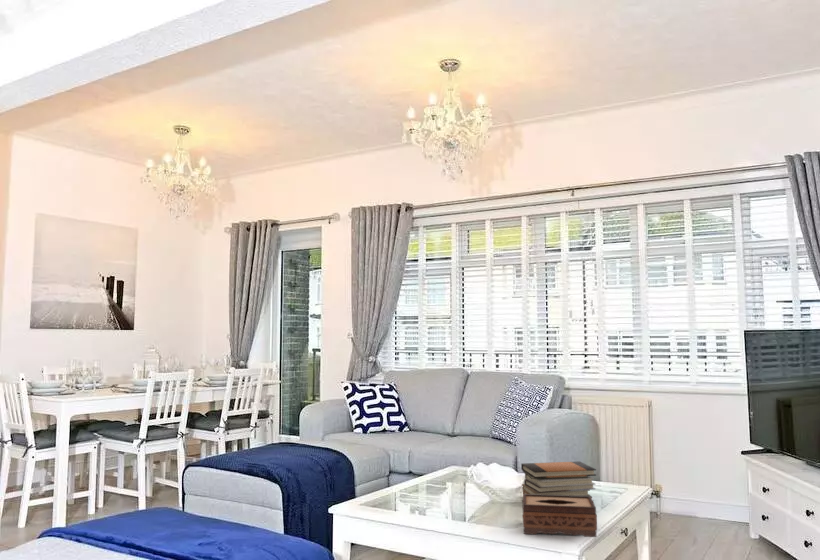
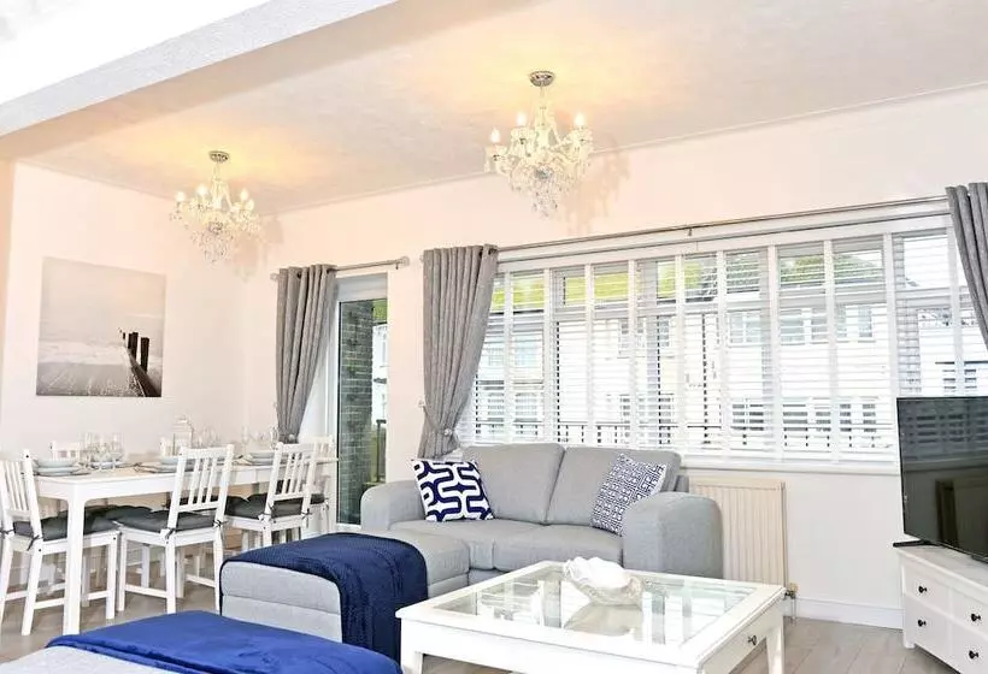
- book stack [520,460,597,499]
- tissue box [521,493,598,538]
